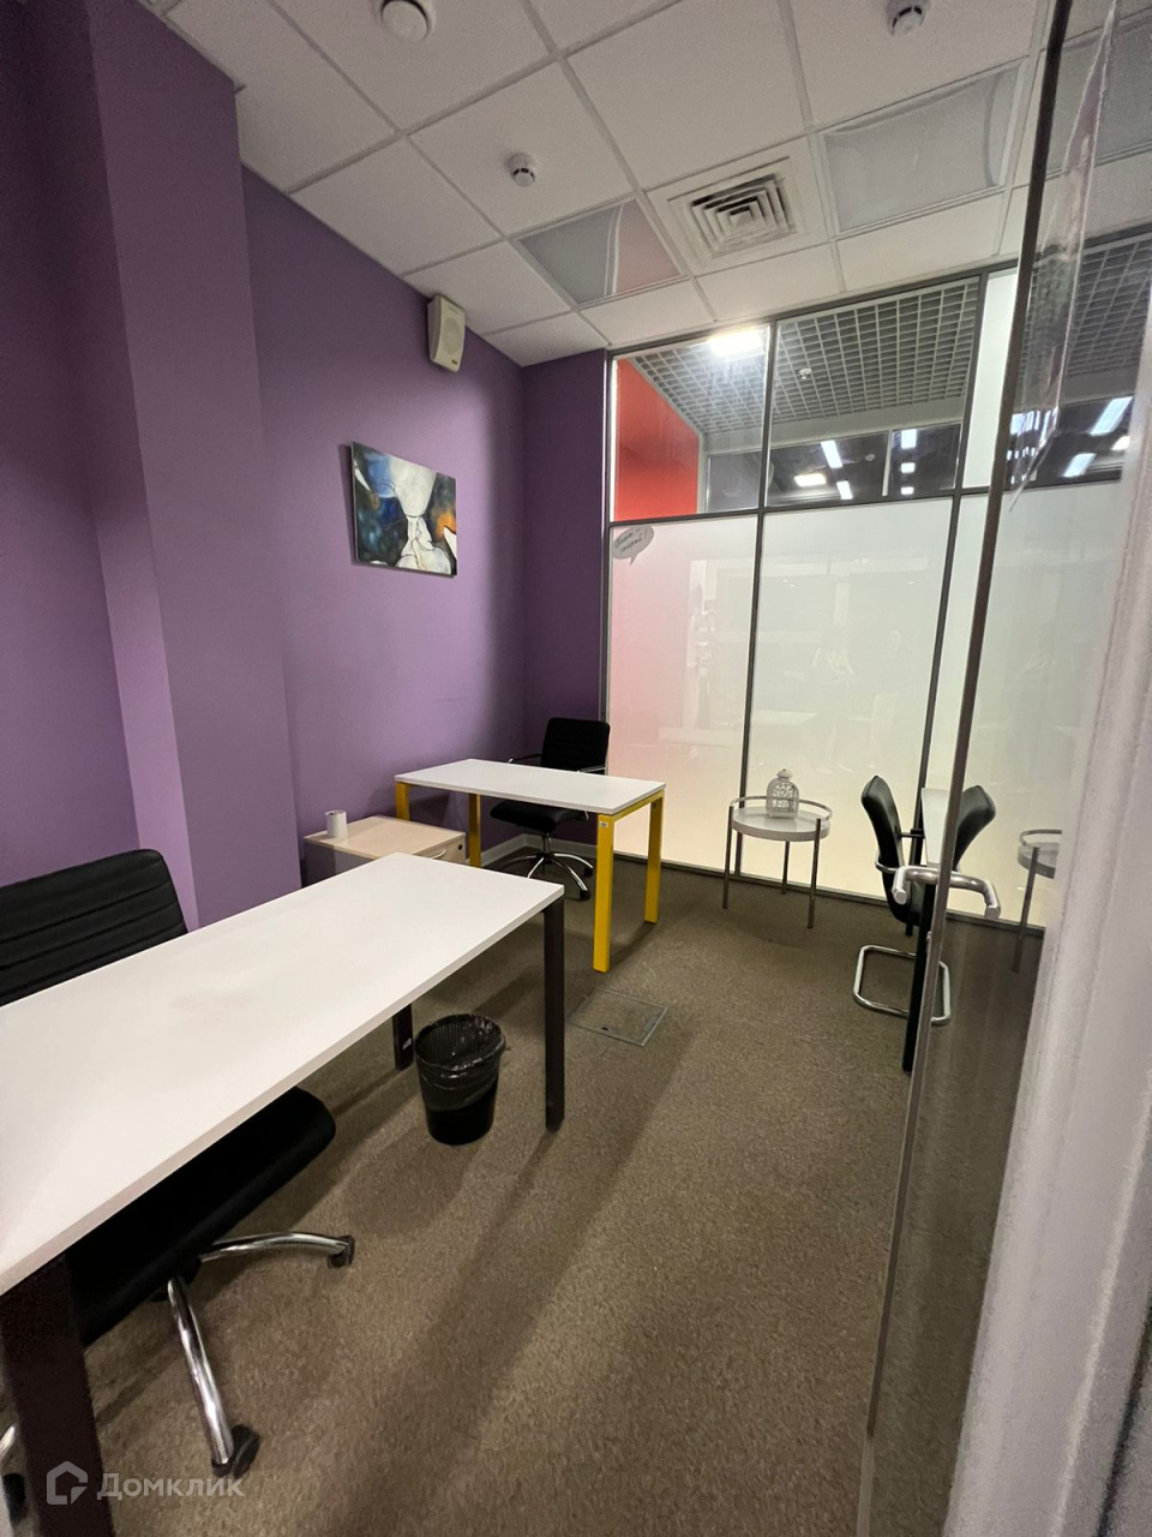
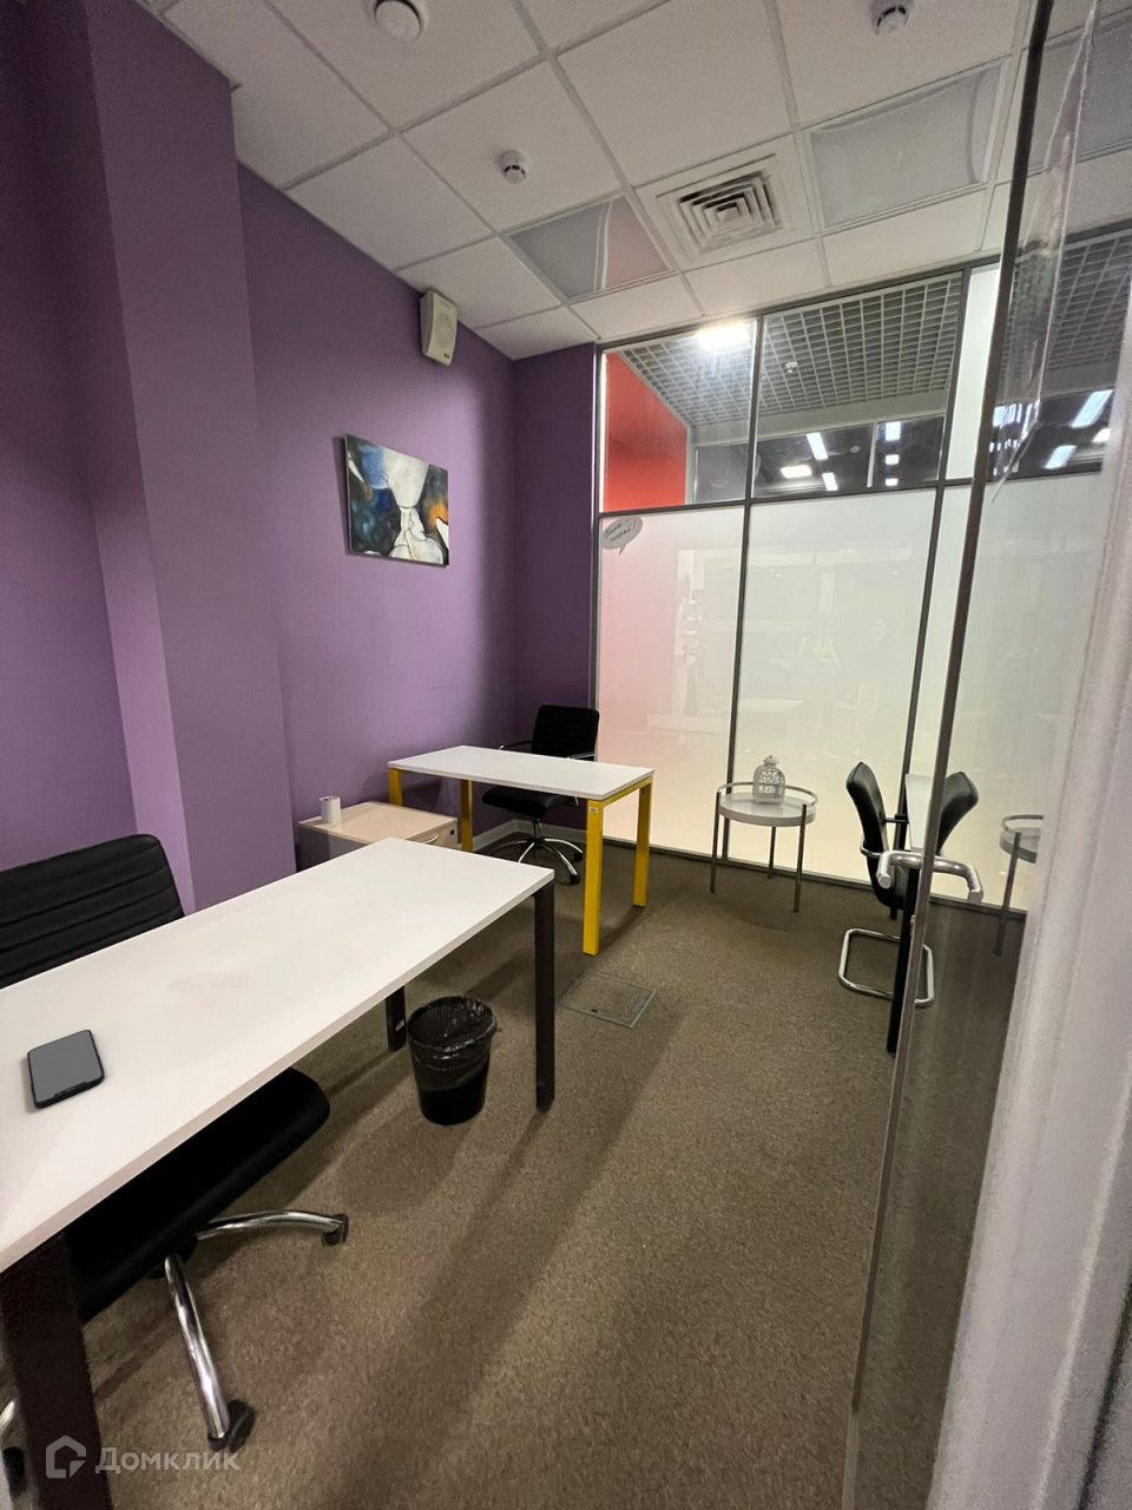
+ smartphone [26,1028,106,1109]
